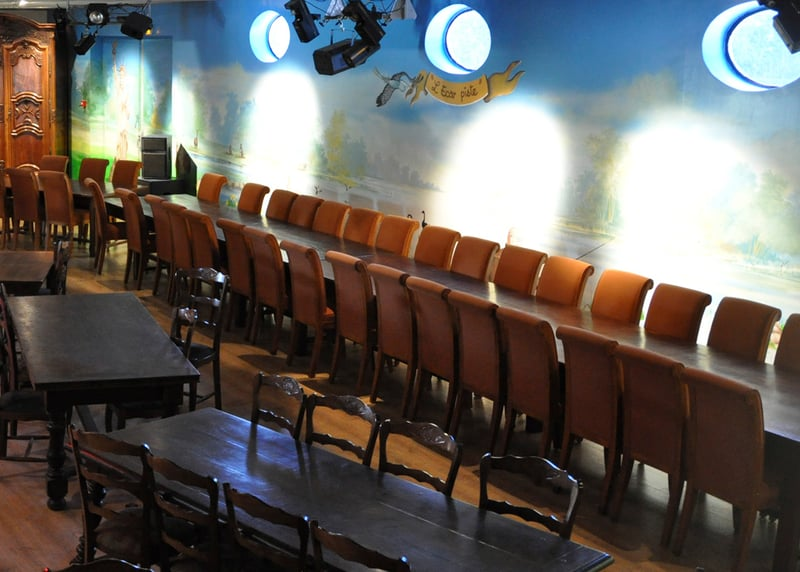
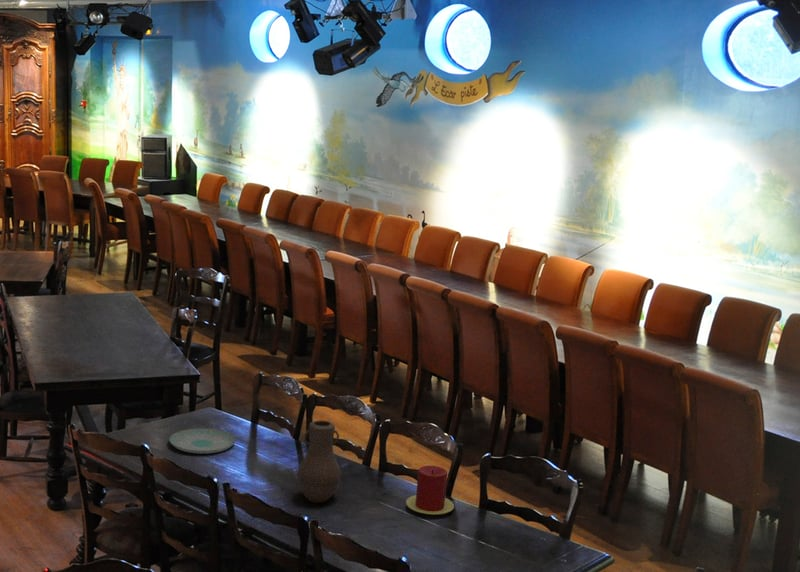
+ plate [168,427,237,455]
+ candle [405,465,455,516]
+ vase [296,419,342,504]
